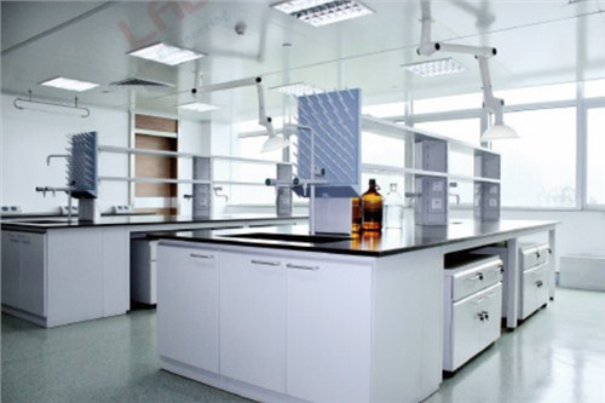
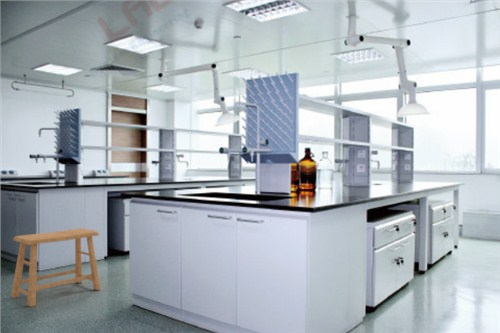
+ stool [10,227,102,308]
